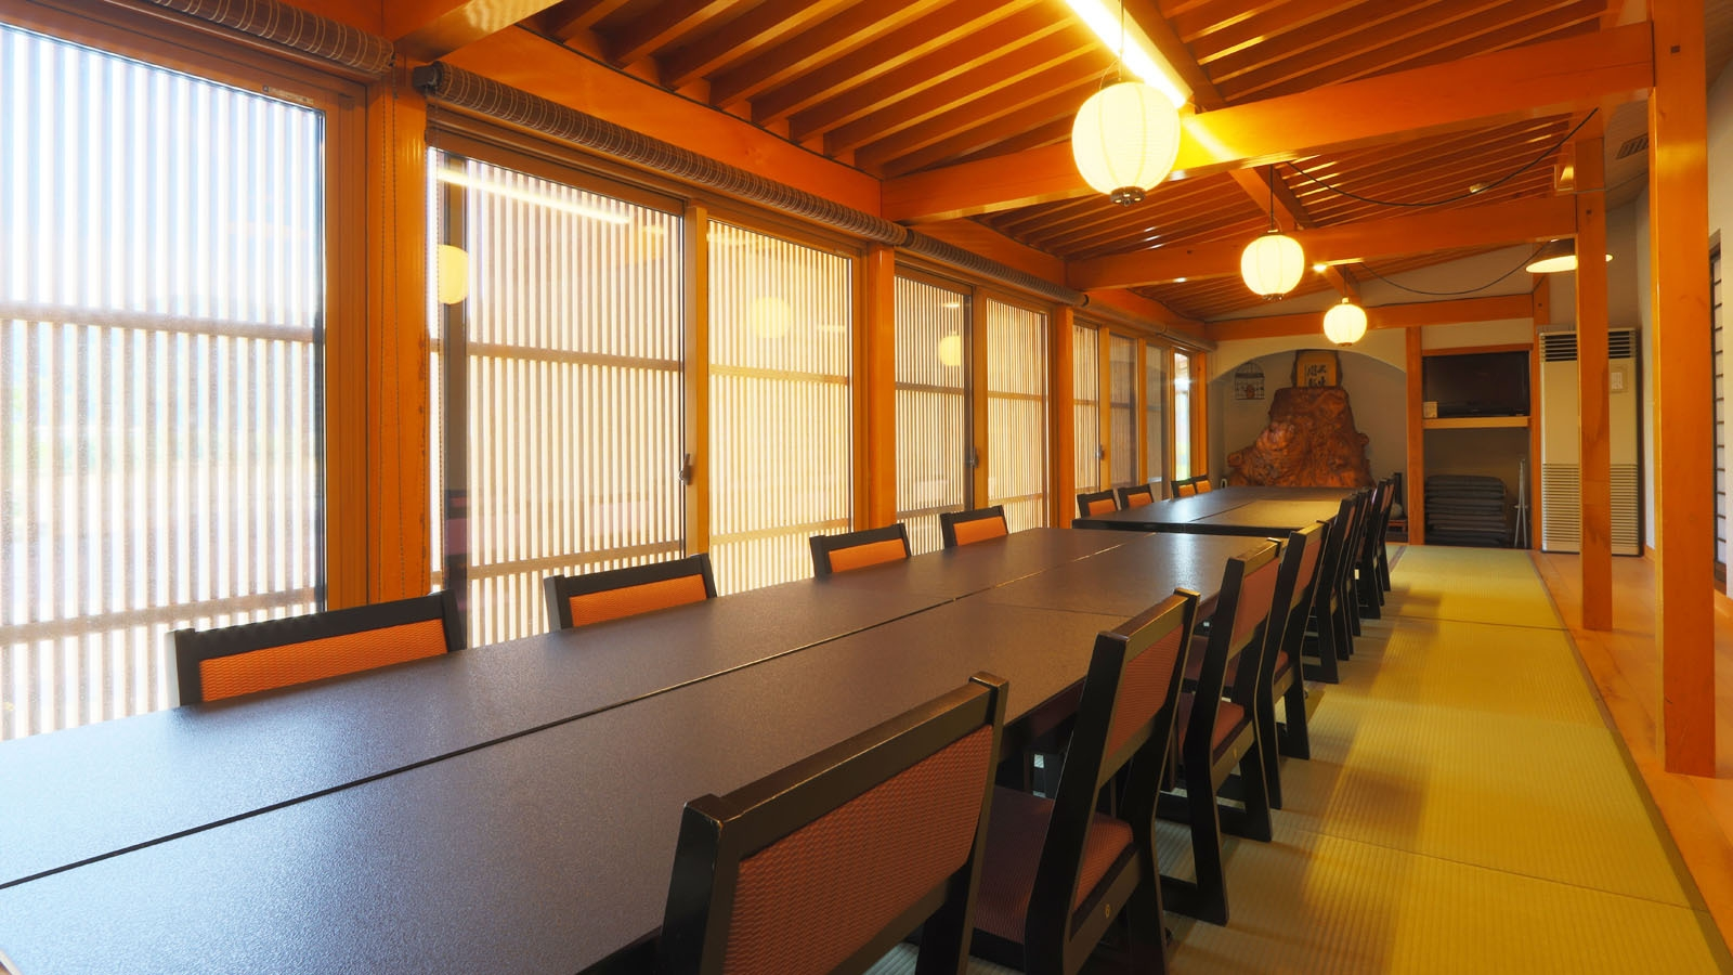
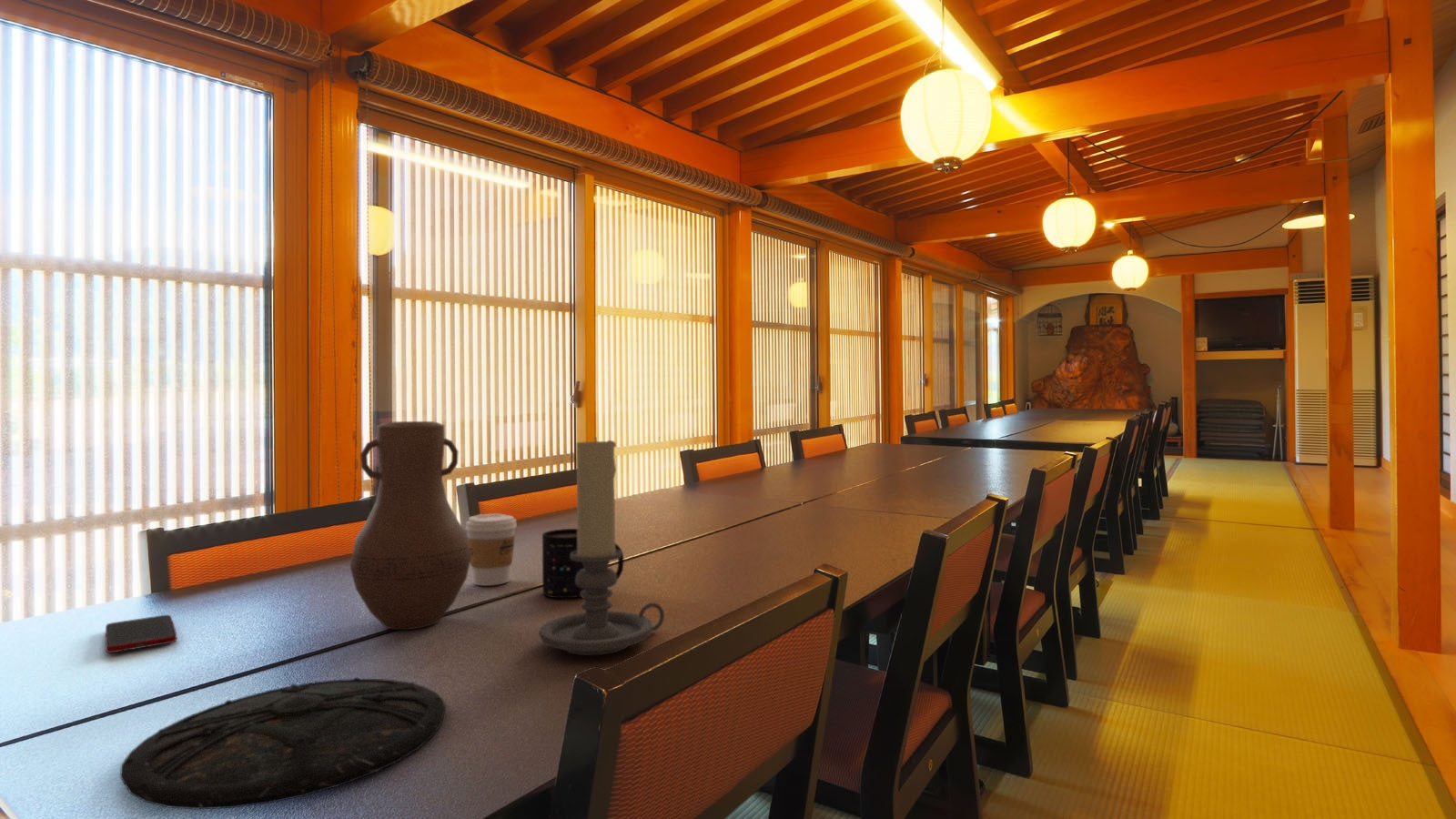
+ plate [119,676,447,810]
+ mug [541,528,625,599]
+ coffee cup [465,513,518,586]
+ candle holder [539,436,665,656]
+ vase [349,420,471,631]
+ cell phone [105,614,177,653]
